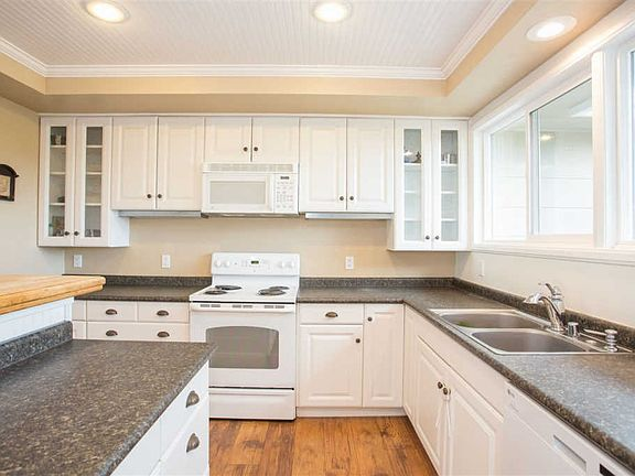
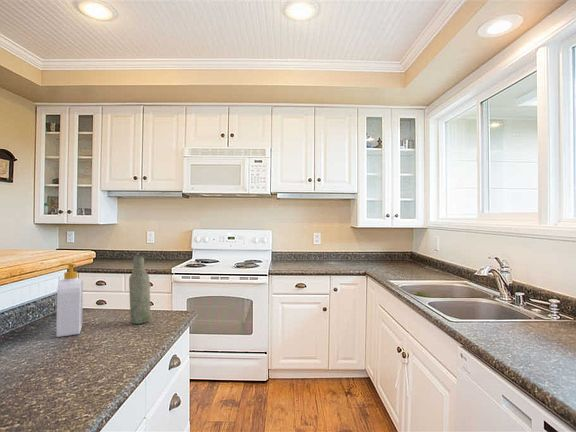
+ soap bottle [55,262,84,338]
+ bottle [128,254,151,325]
